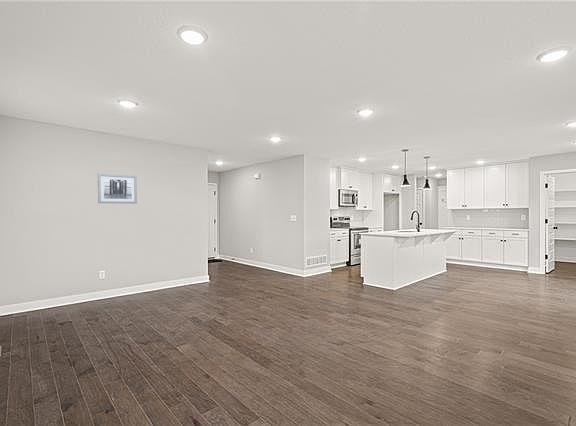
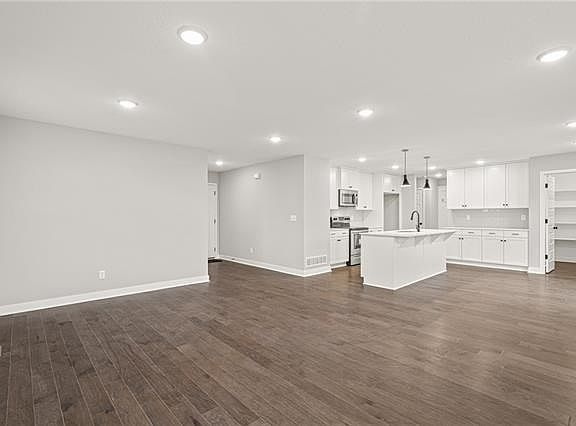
- wall art [97,173,138,205]
